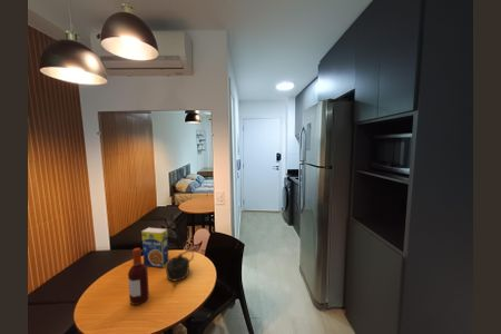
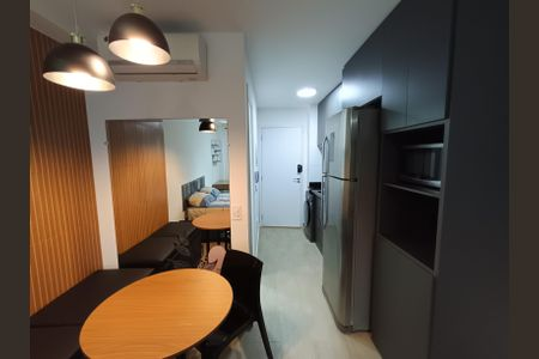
- bottle [127,247,150,306]
- legume [140,226,169,269]
- teapot [165,249,195,282]
